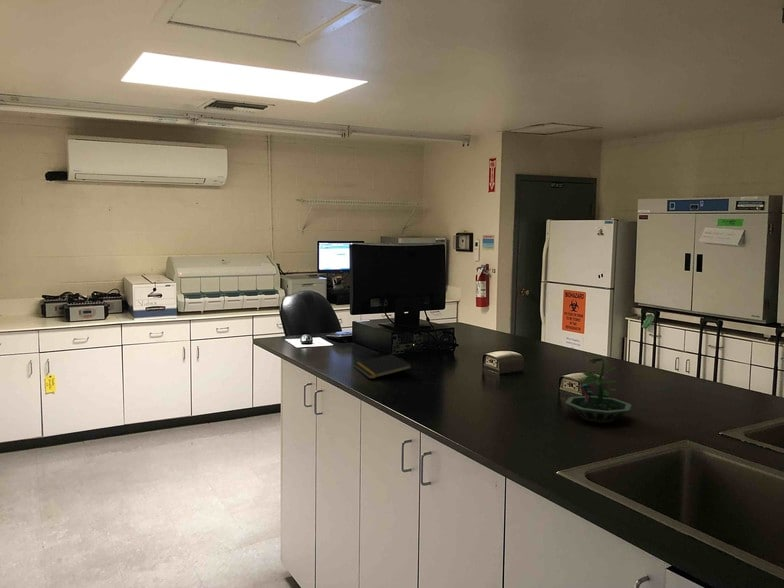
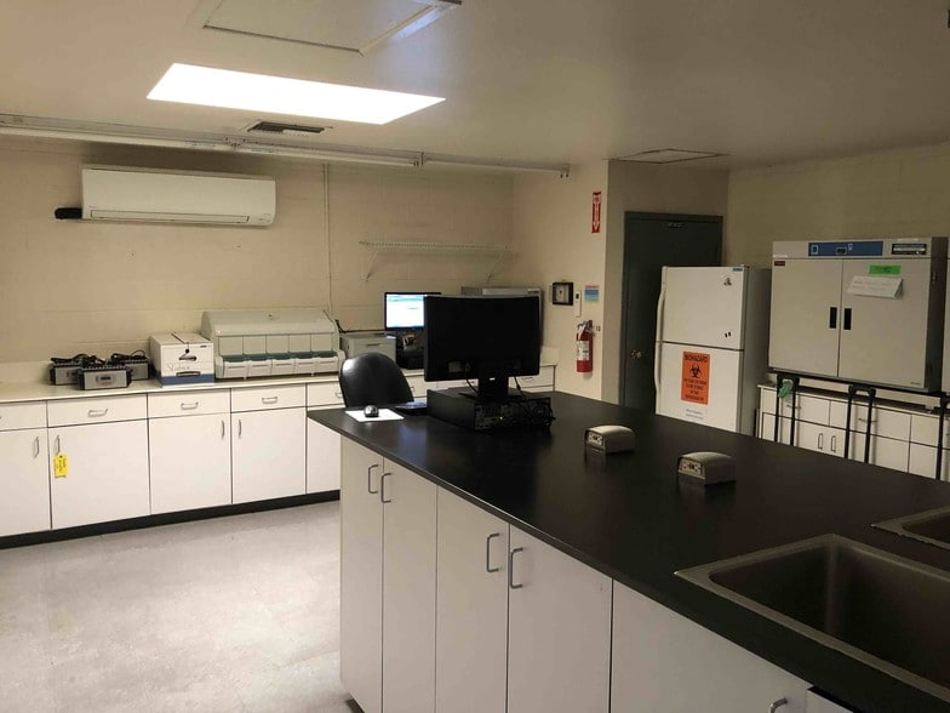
- notepad [353,353,413,380]
- terrarium [564,356,633,424]
